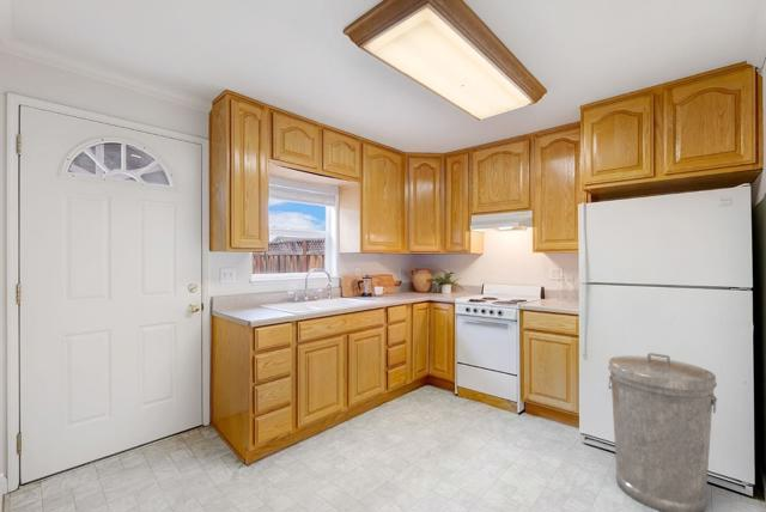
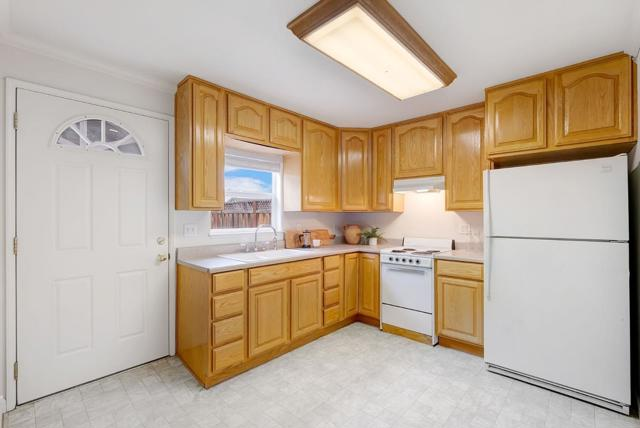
- trash can [607,352,718,512]
